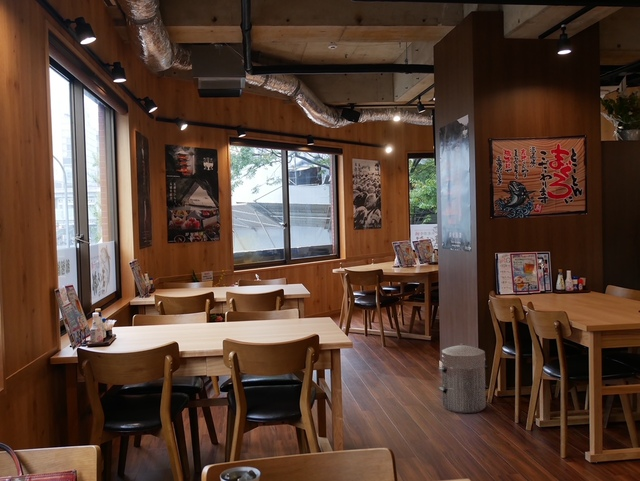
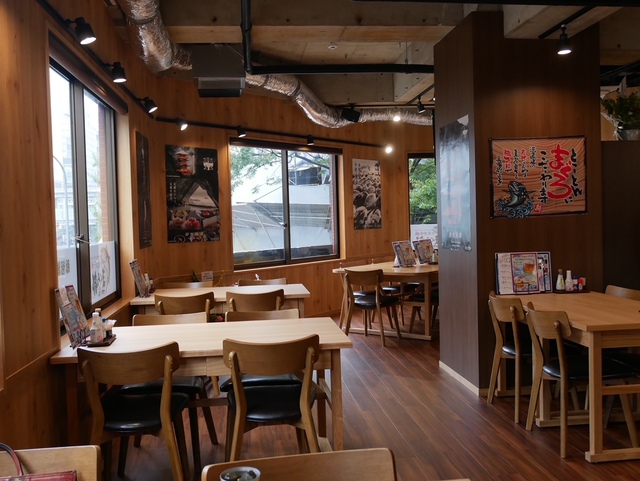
- waste bin [437,342,490,414]
